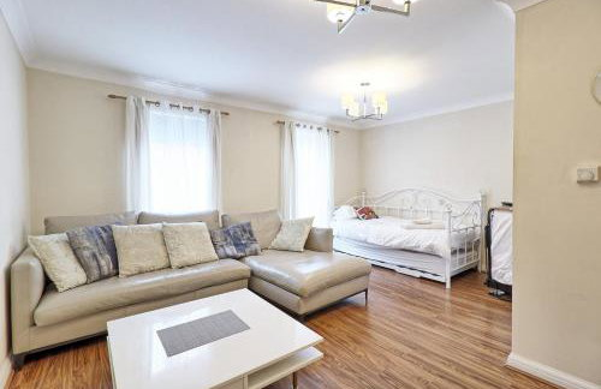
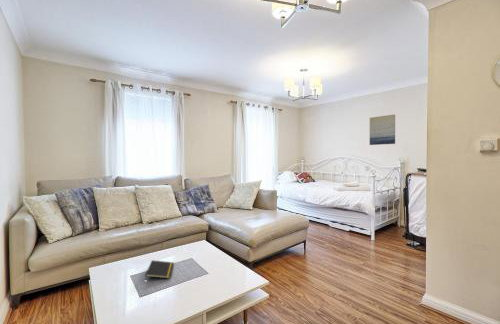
+ notepad [144,259,175,279]
+ wall art [369,113,396,146]
